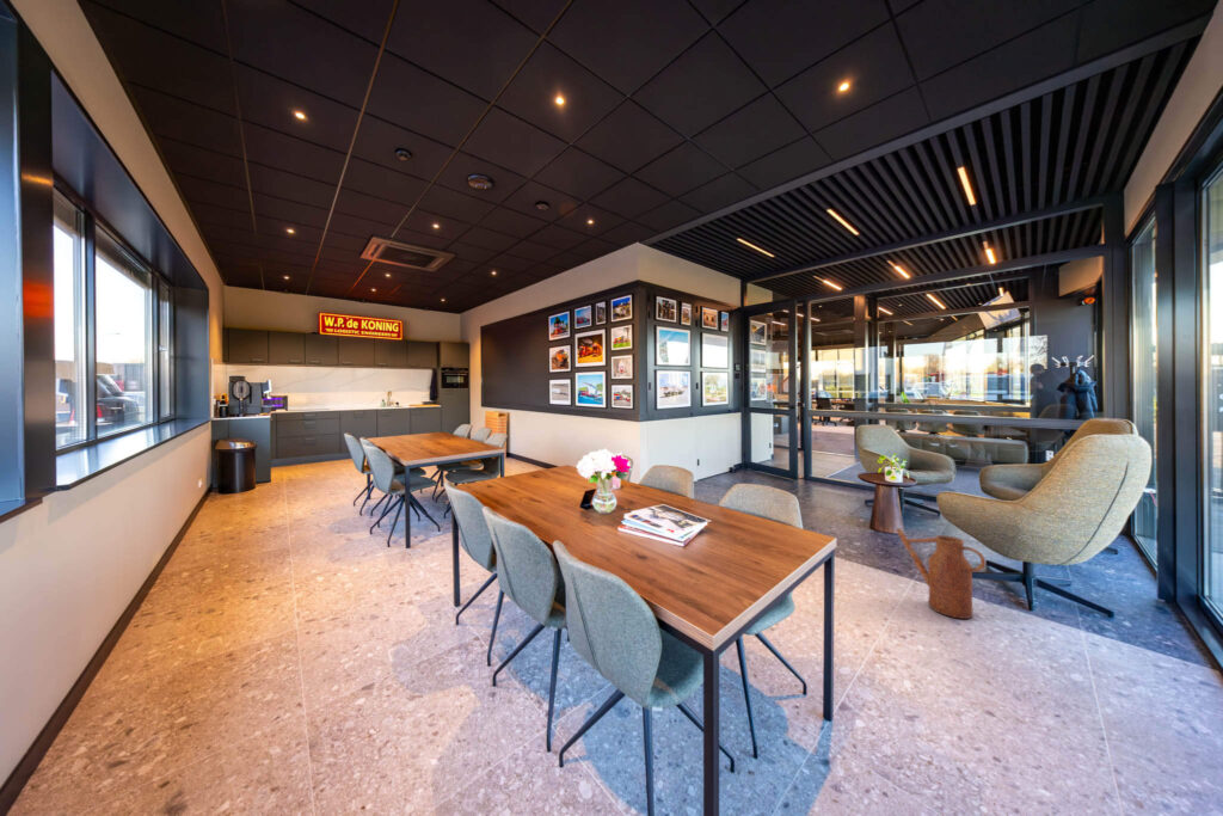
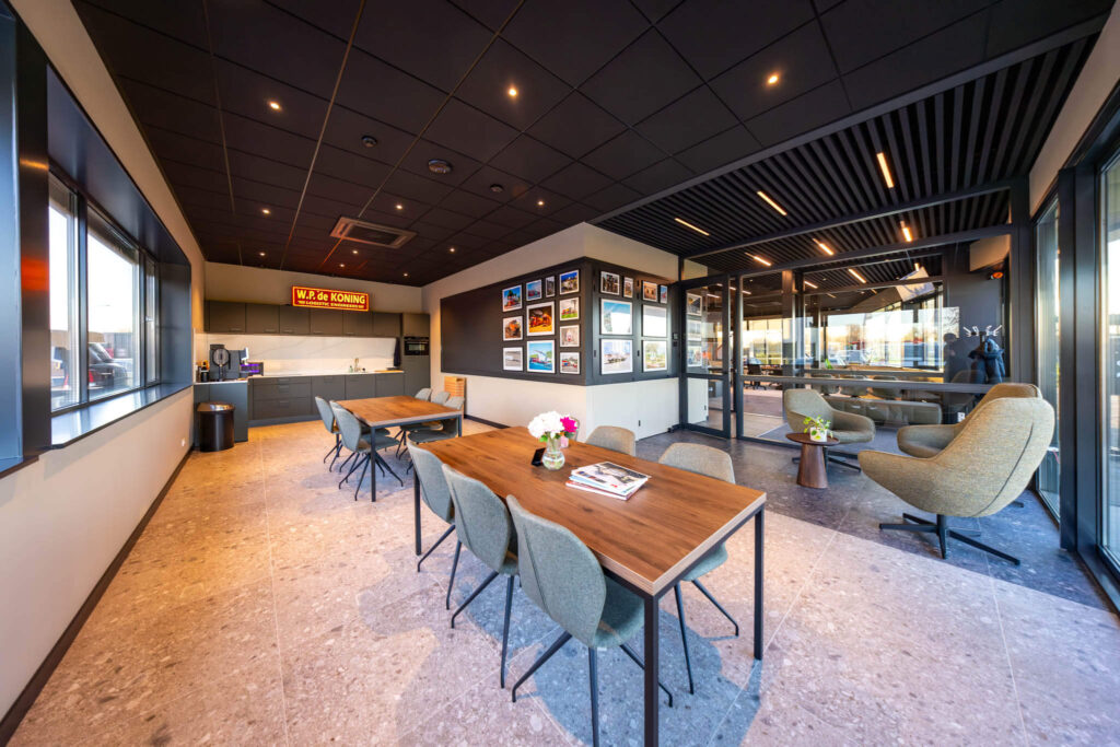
- watering can [895,527,987,620]
